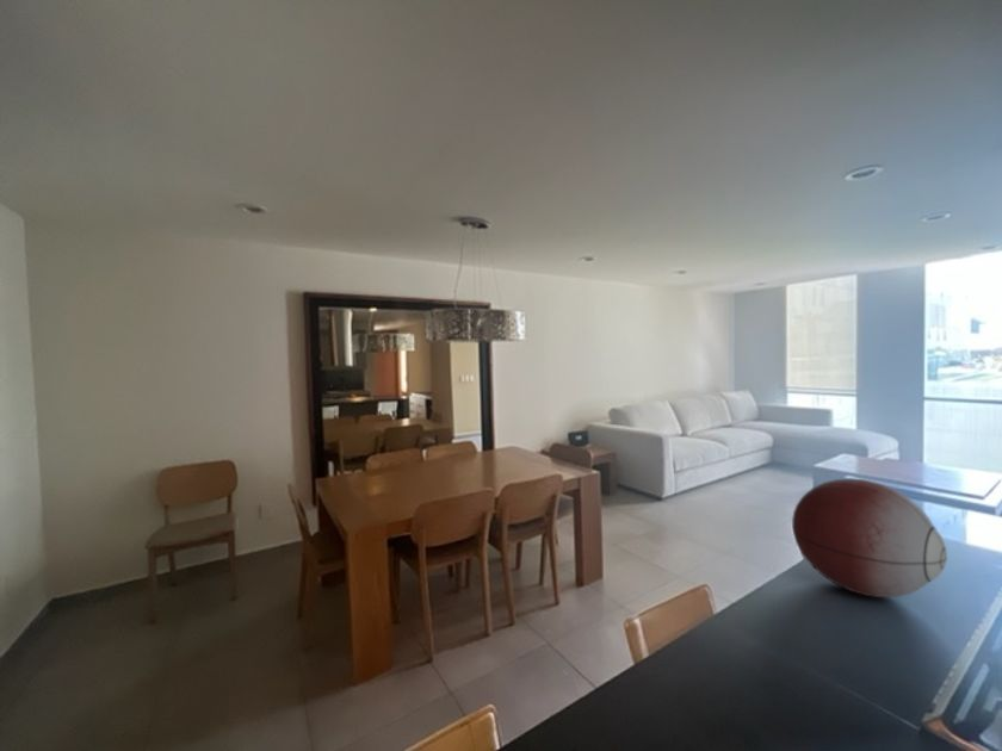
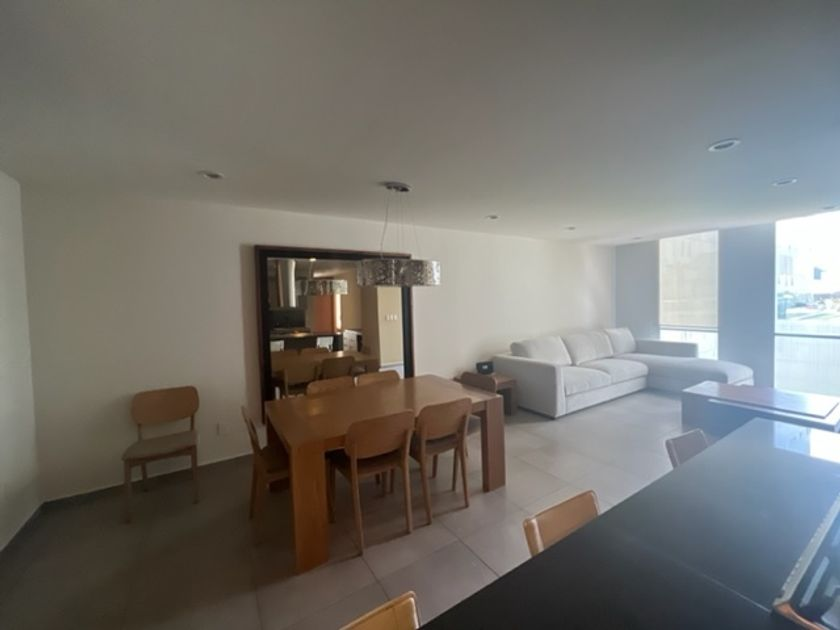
- decorative orb [791,478,948,598]
